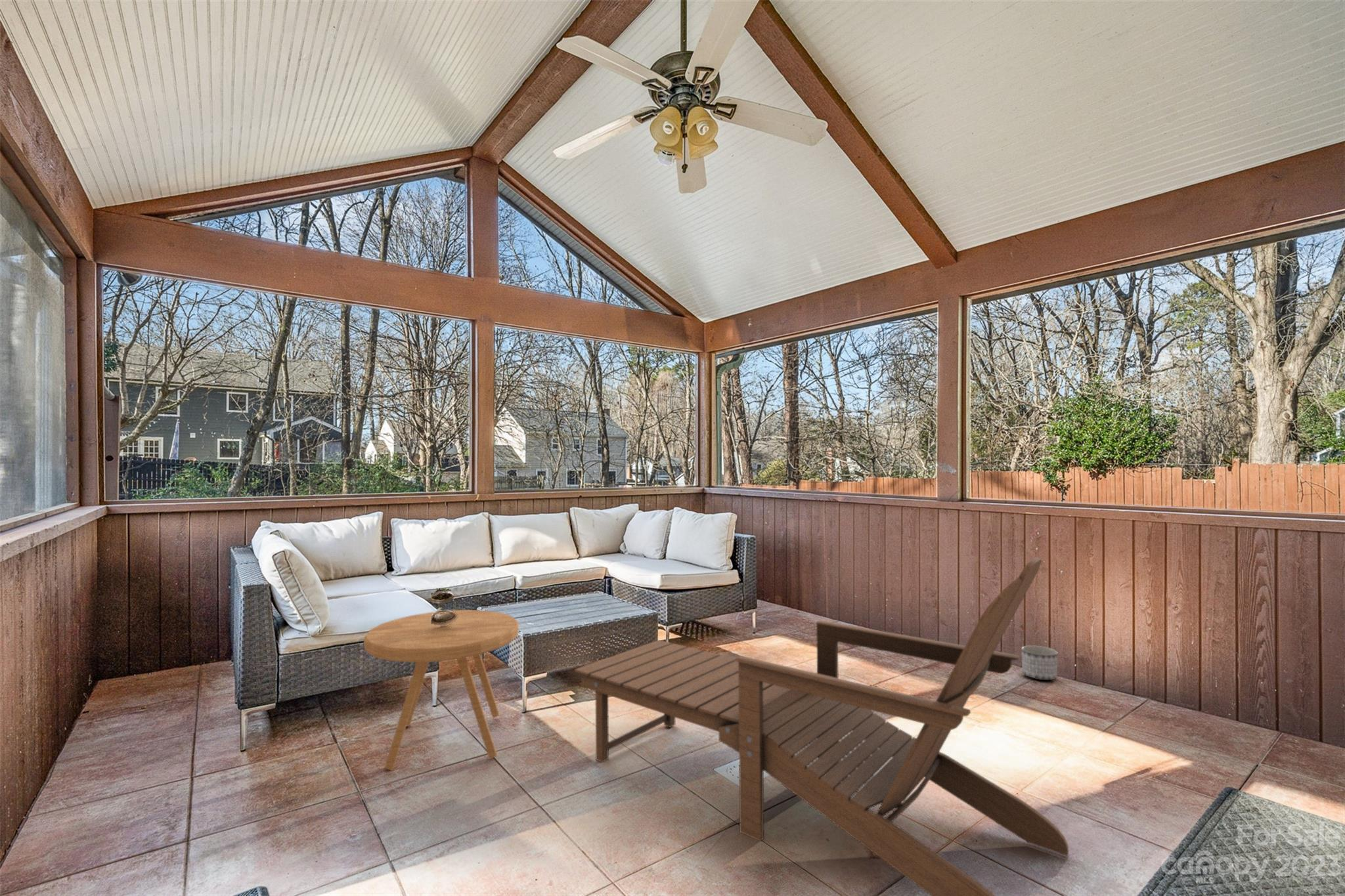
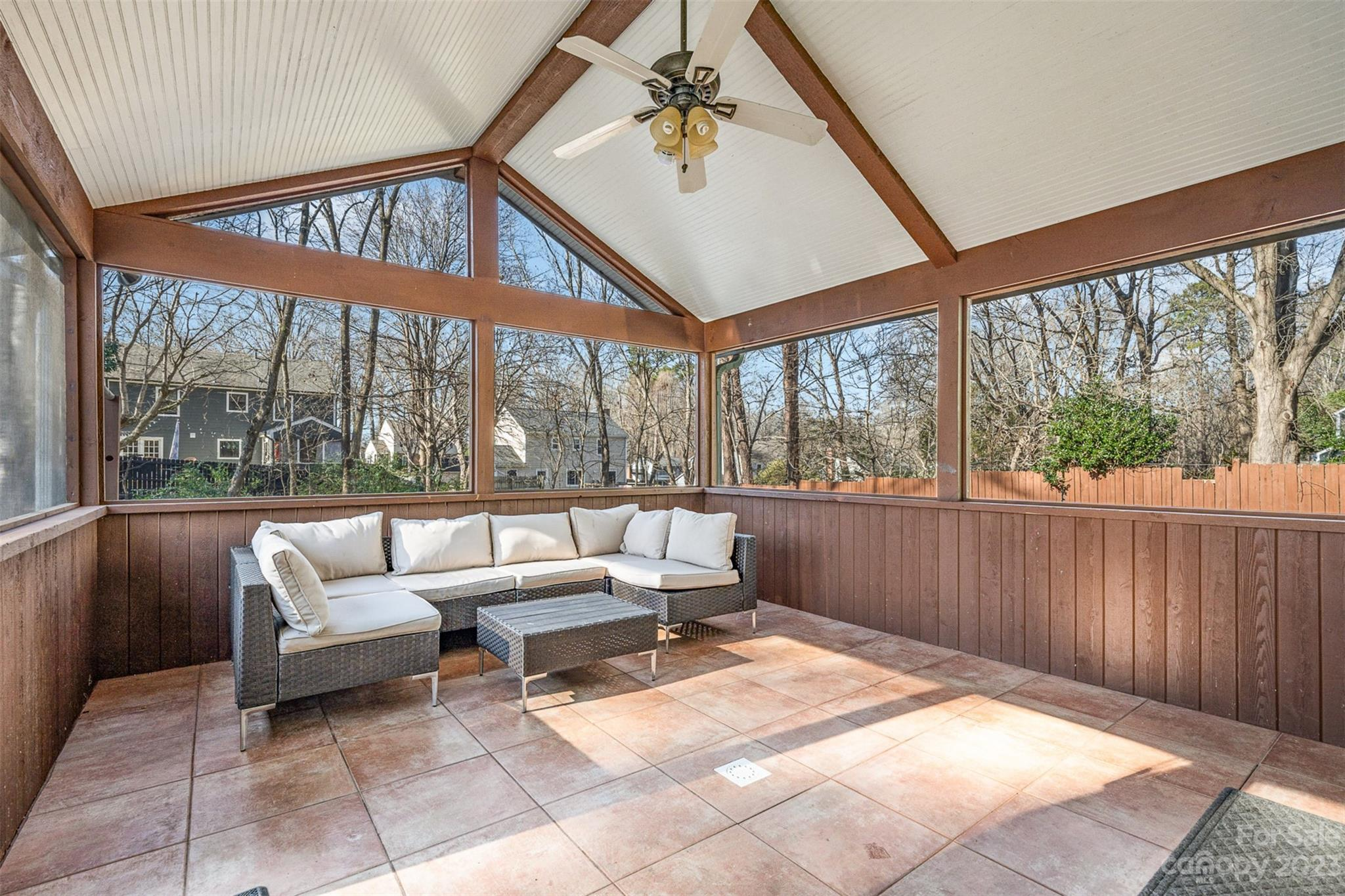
- planter [1021,645,1058,681]
- succulent plant [428,587,458,626]
- lounge chair [574,557,1069,896]
- side table [363,609,519,771]
